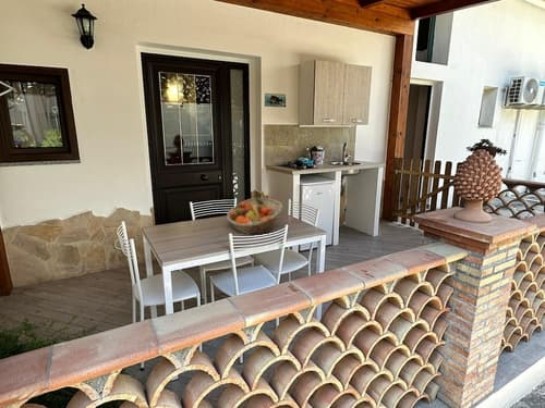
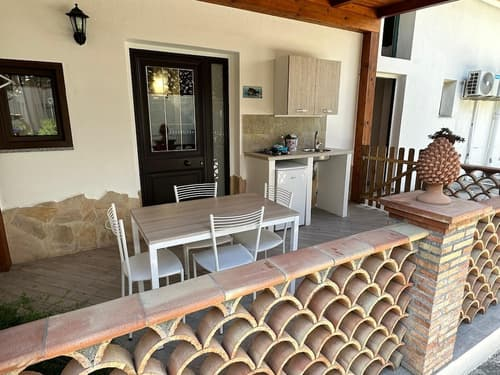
- fruit basket [226,197,283,235]
